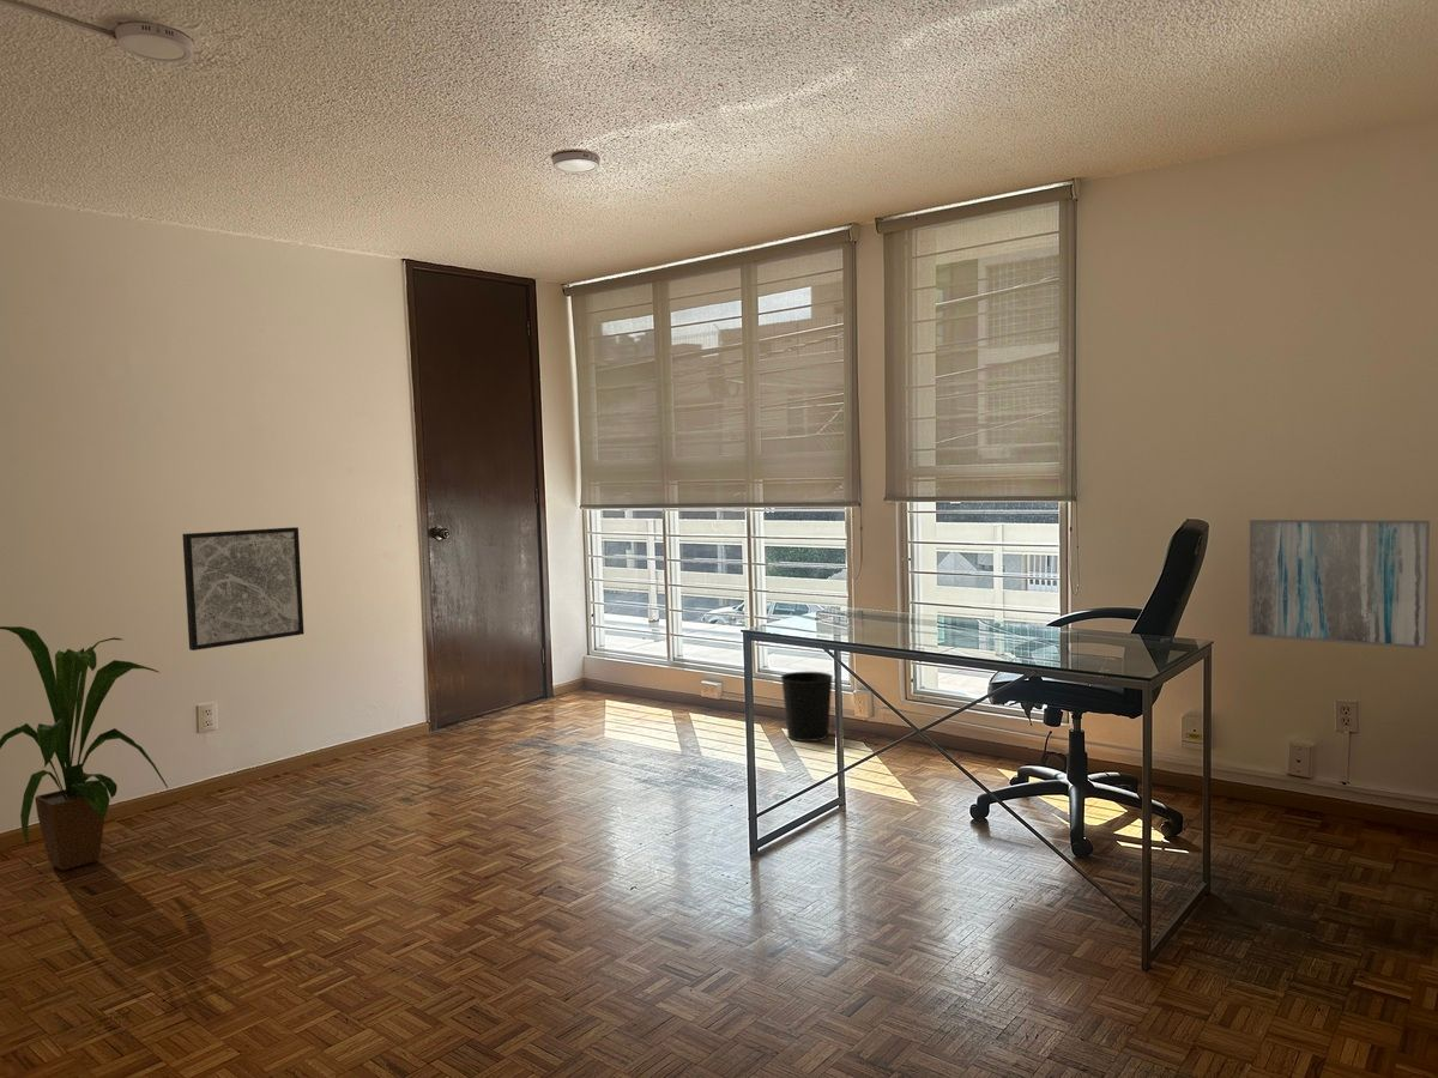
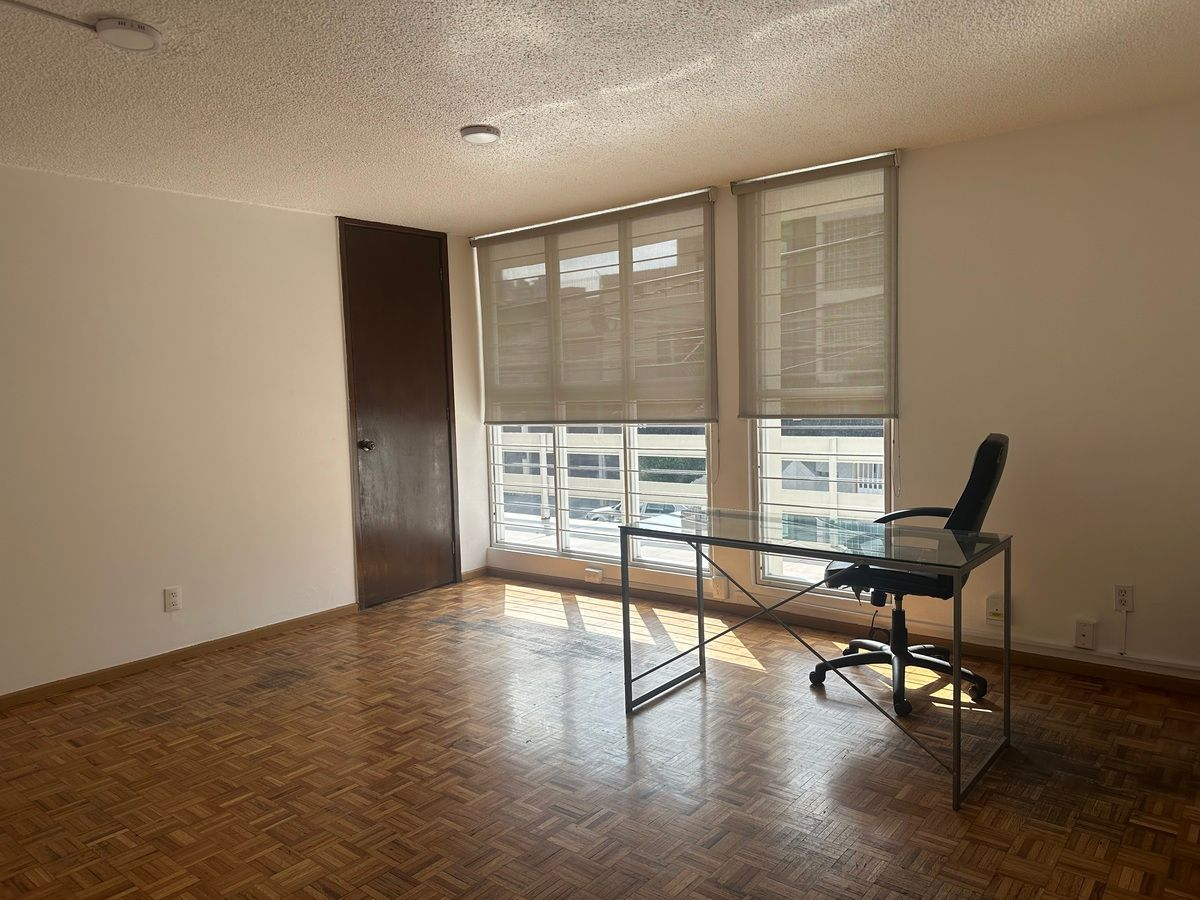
- wastebasket [779,671,834,743]
- wall art [181,526,304,652]
- wall art [1247,517,1431,650]
- house plant [0,625,169,872]
